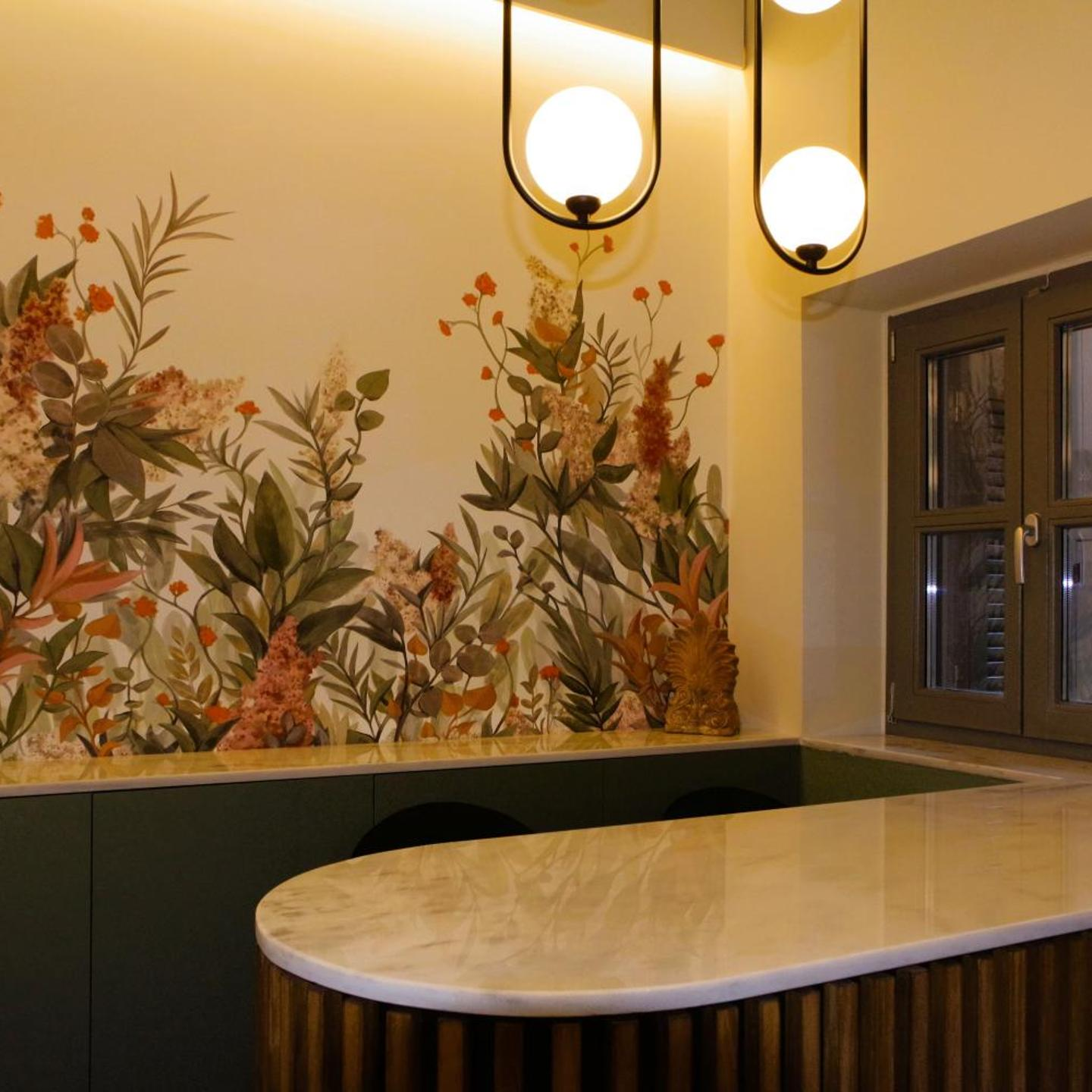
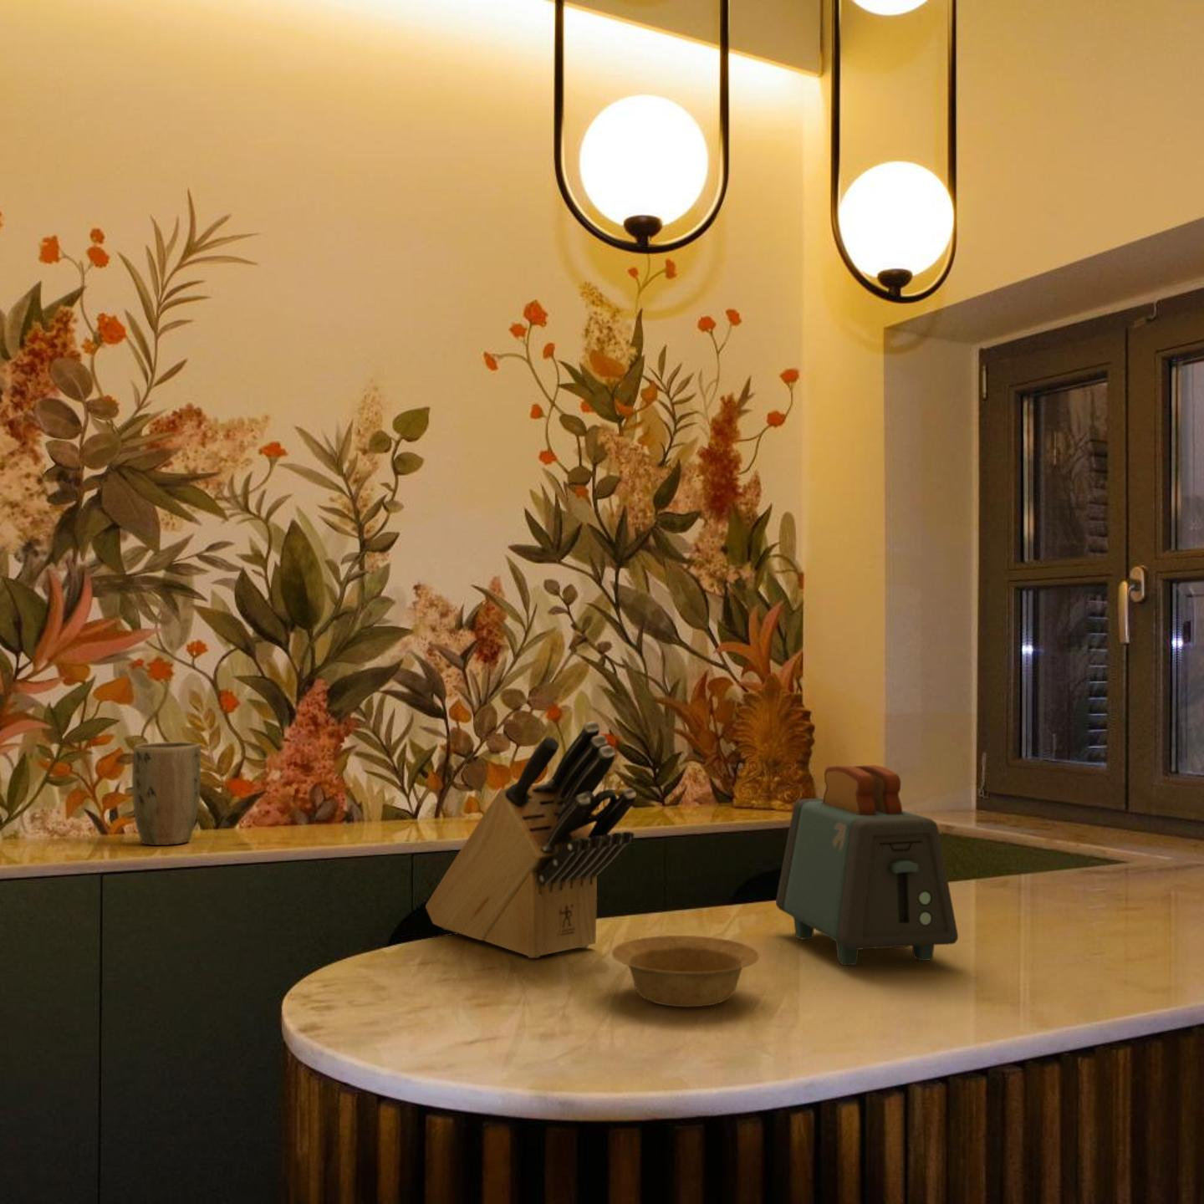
+ toaster [775,764,959,967]
+ knife block [424,720,637,959]
+ bowl [611,935,760,1008]
+ plant pot [131,741,202,846]
